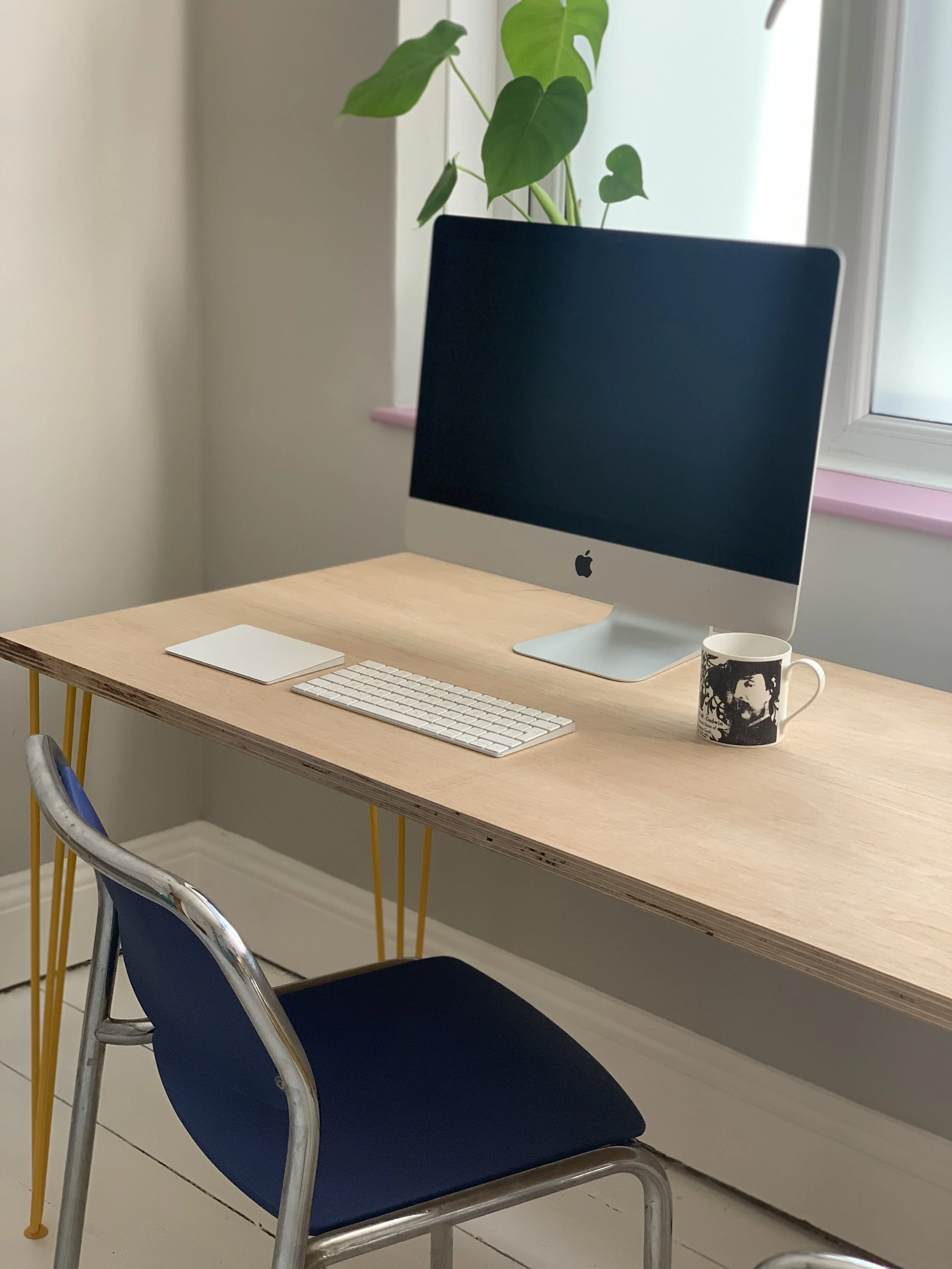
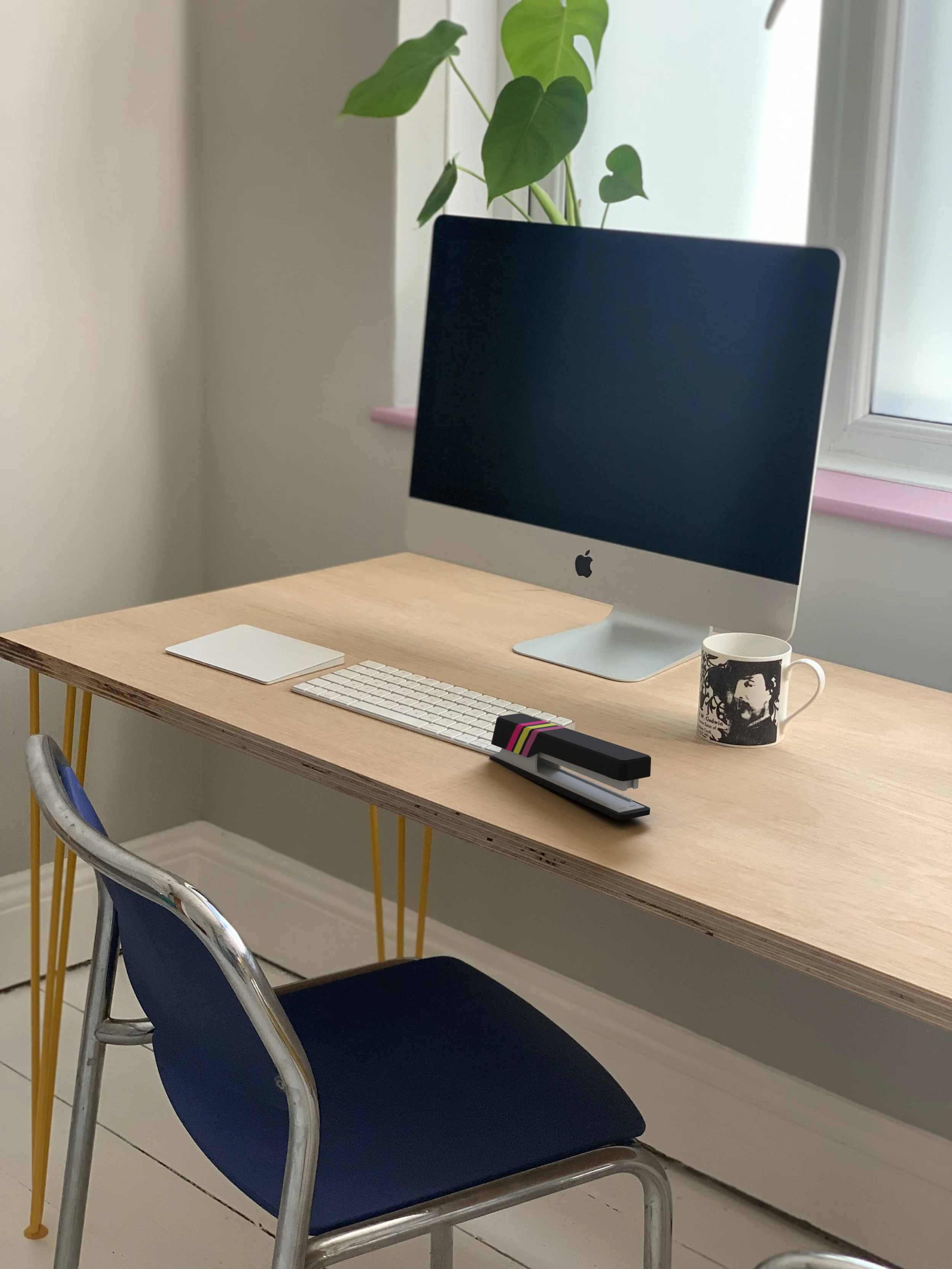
+ stapler [489,713,652,820]
